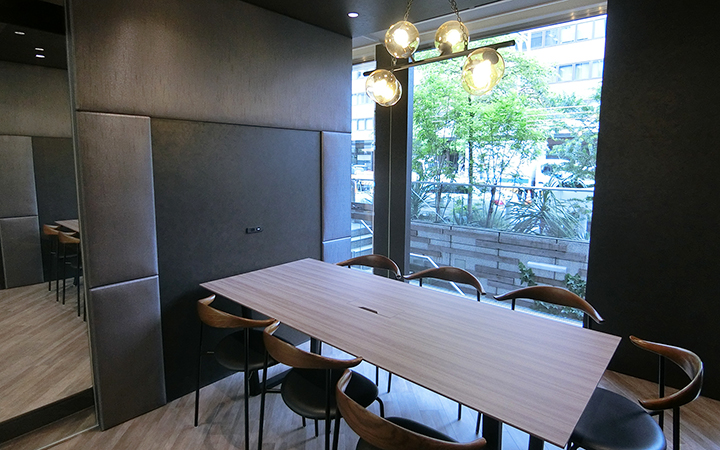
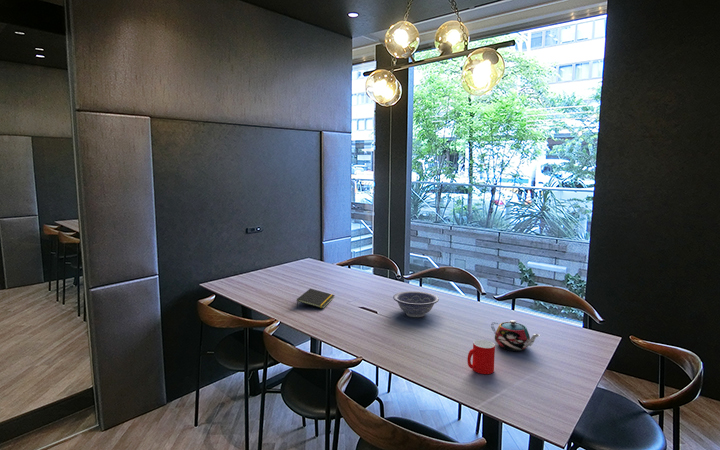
+ teapot [490,319,541,352]
+ decorative bowl [392,290,440,318]
+ cup [466,339,496,375]
+ notepad [296,288,336,310]
